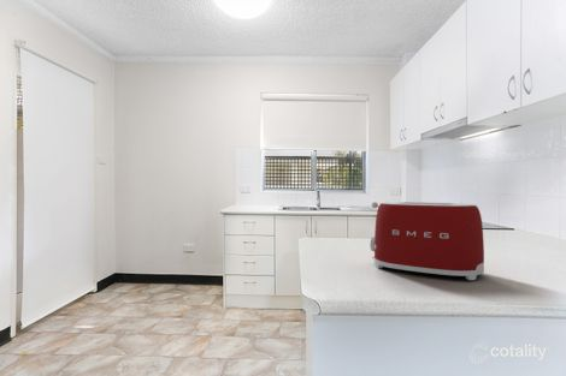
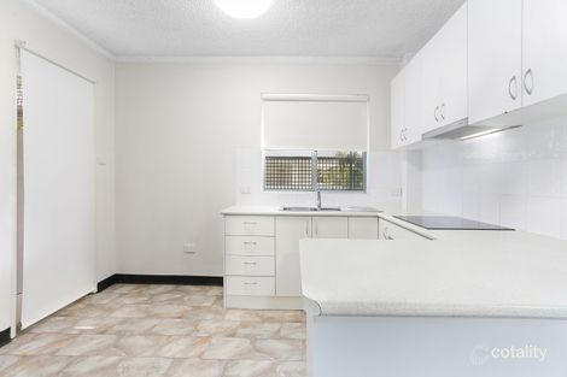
- toaster [369,201,485,281]
